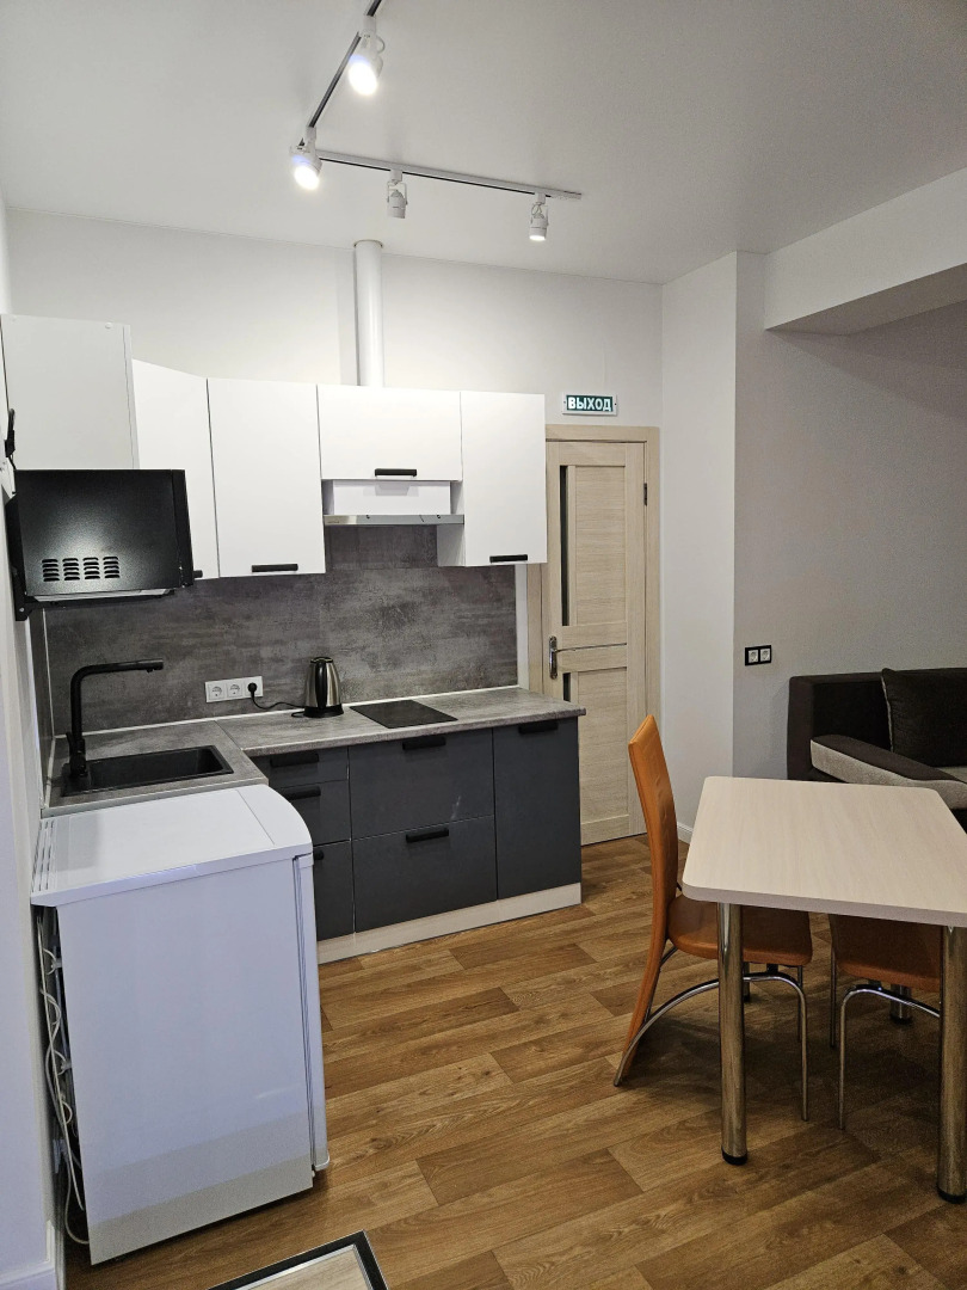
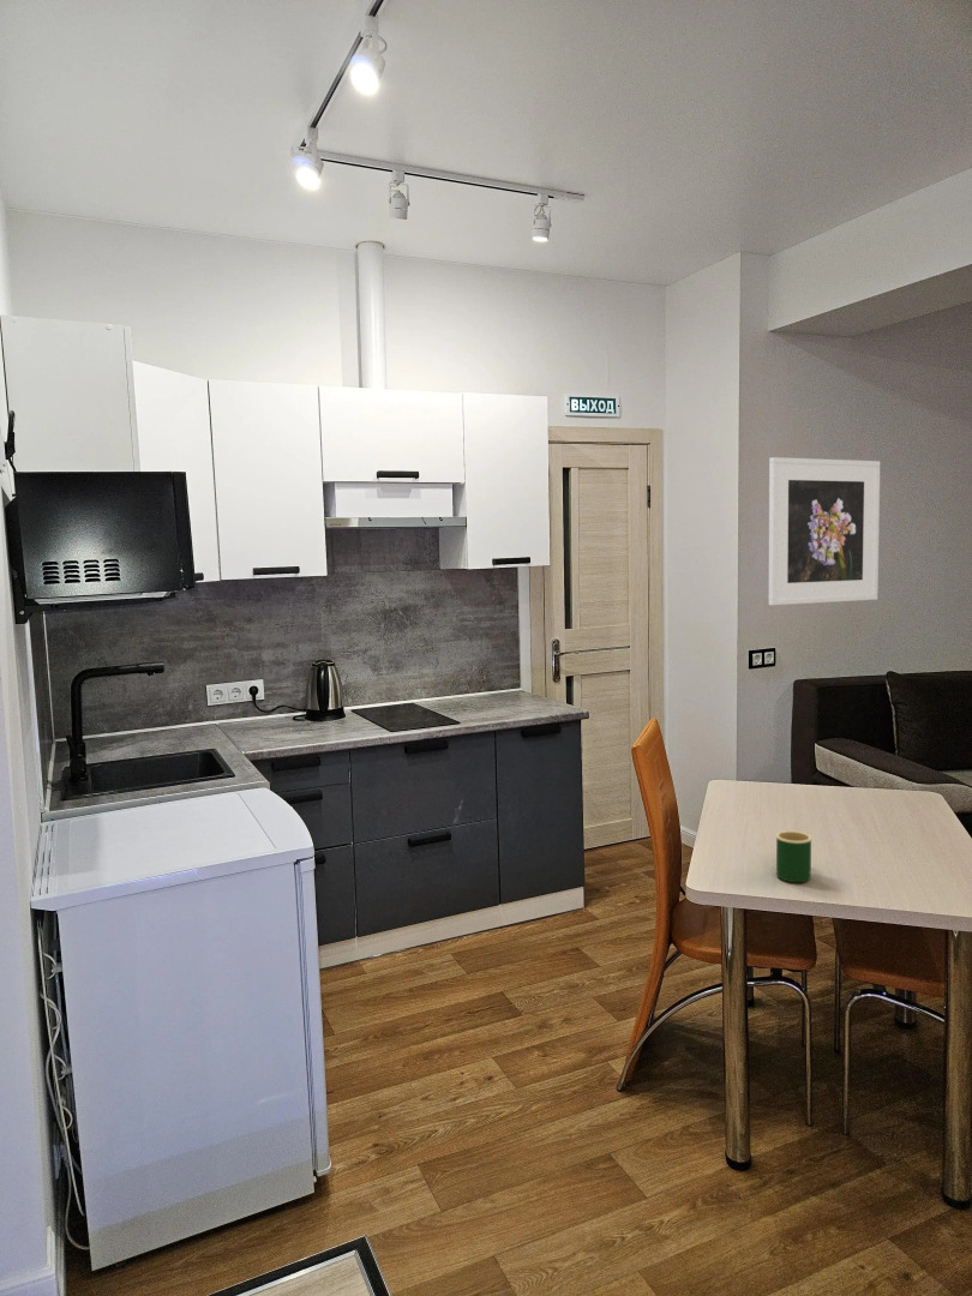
+ mug [774,829,814,883]
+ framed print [768,456,881,606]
